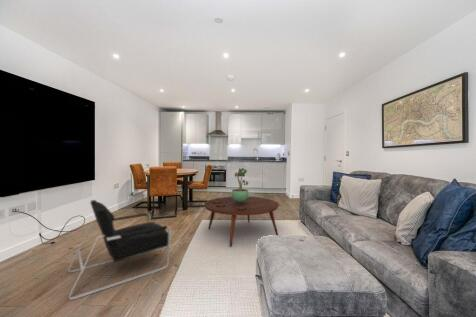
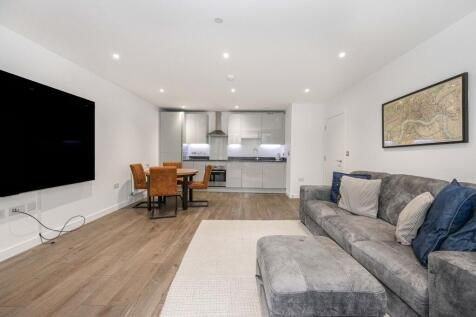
- armchair [67,199,172,301]
- potted plant [231,167,250,203]
- coffee table [203,196,280,247]
